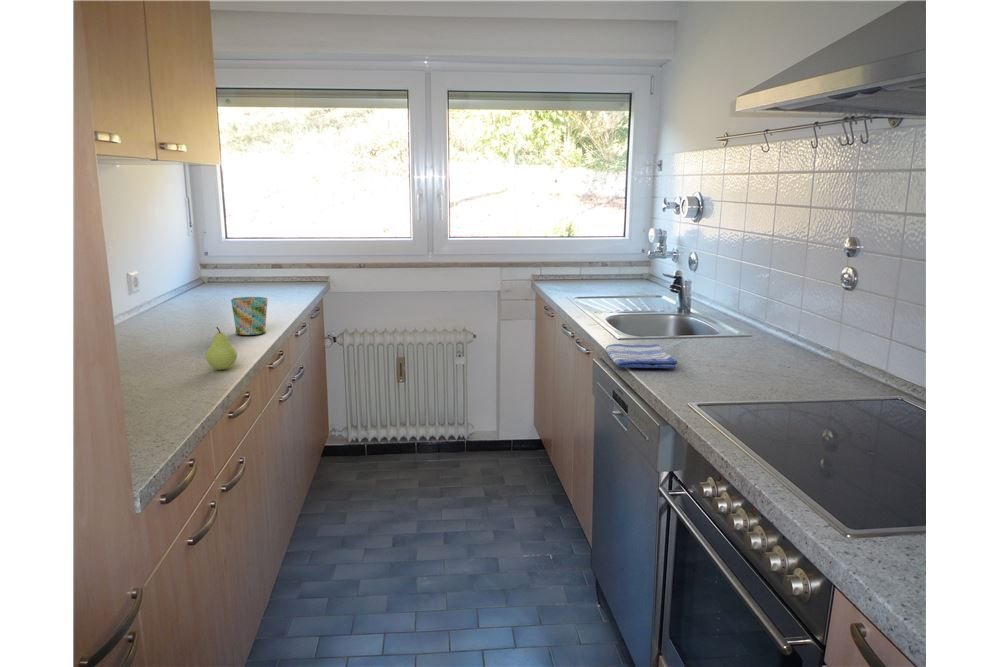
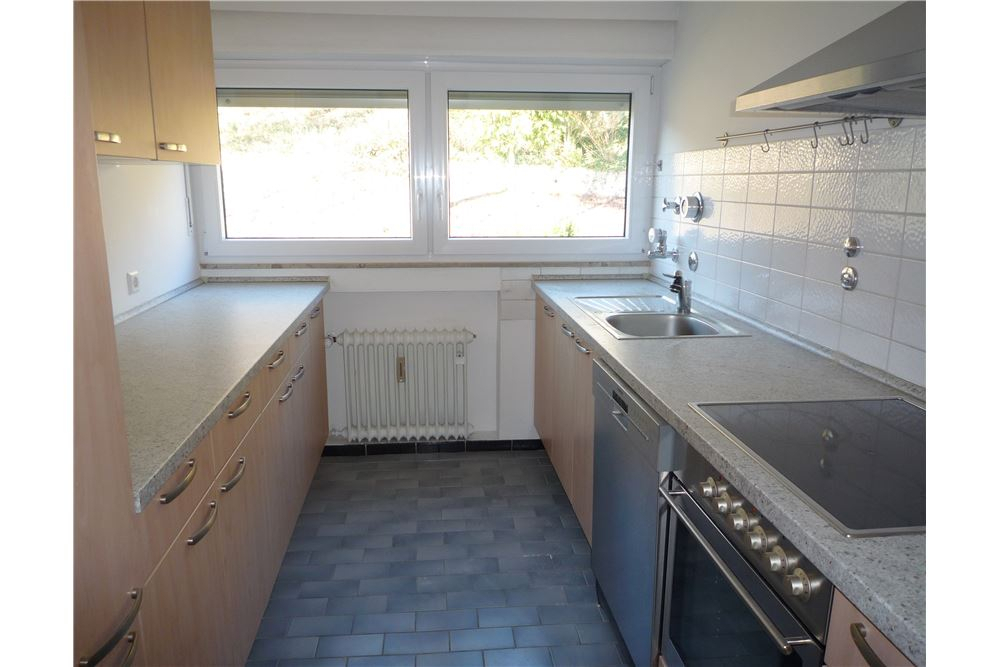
- dish towel [605,343,678,369]
- mug [230,296,269,336]
- fruit [205,326,238,371]
